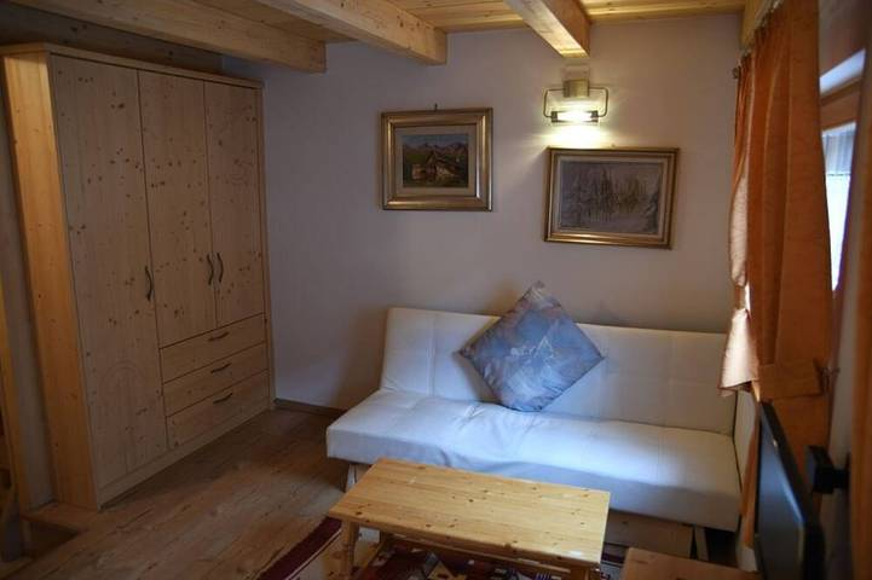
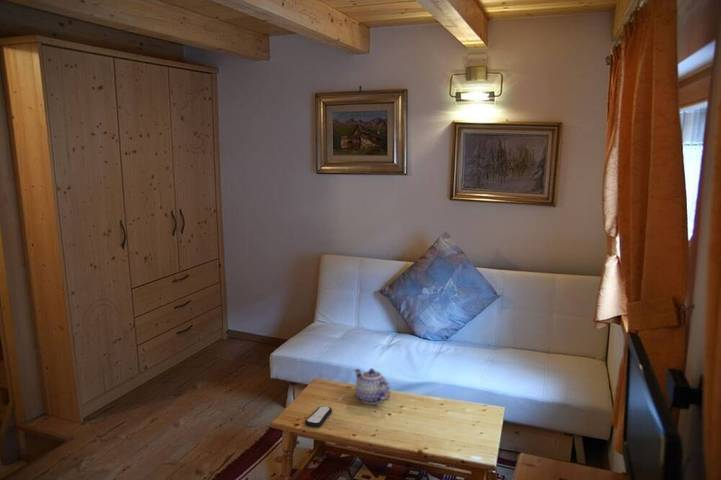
+ remote control [304,405,333,428]
+ teapot [353,368,392,405]
